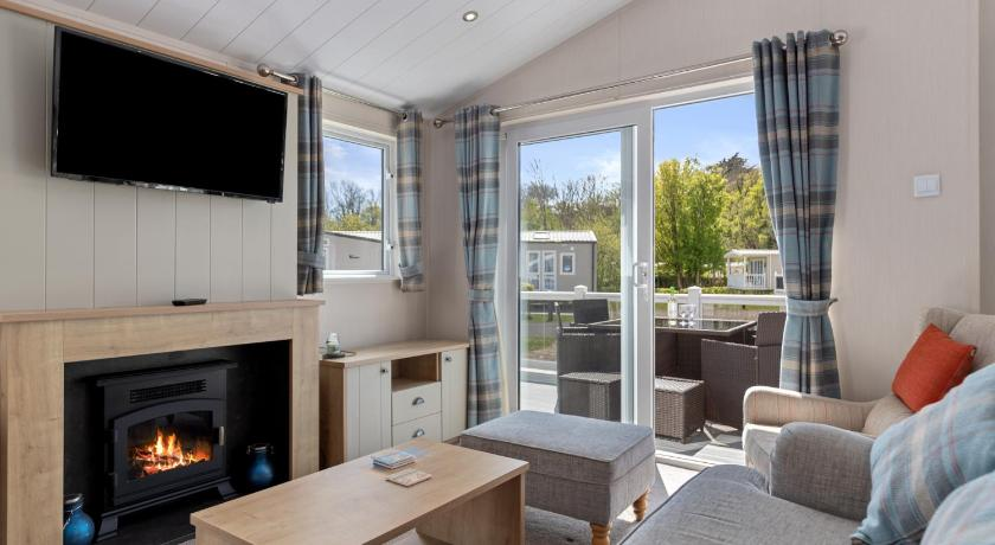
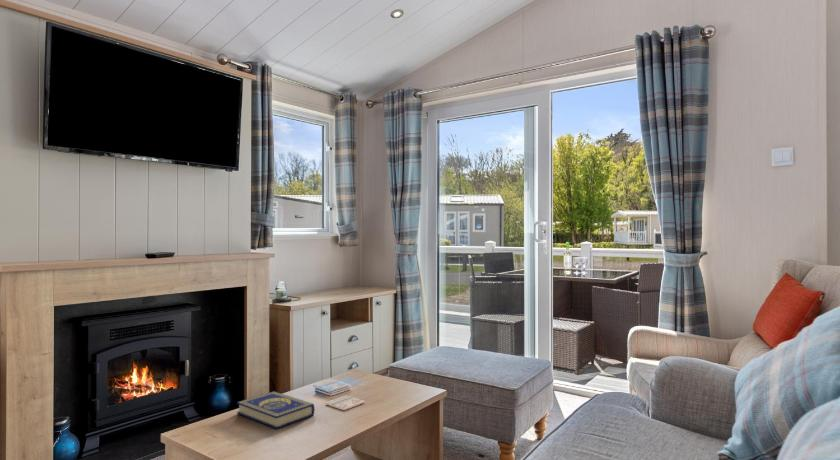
+ book [236,390,316,430]
